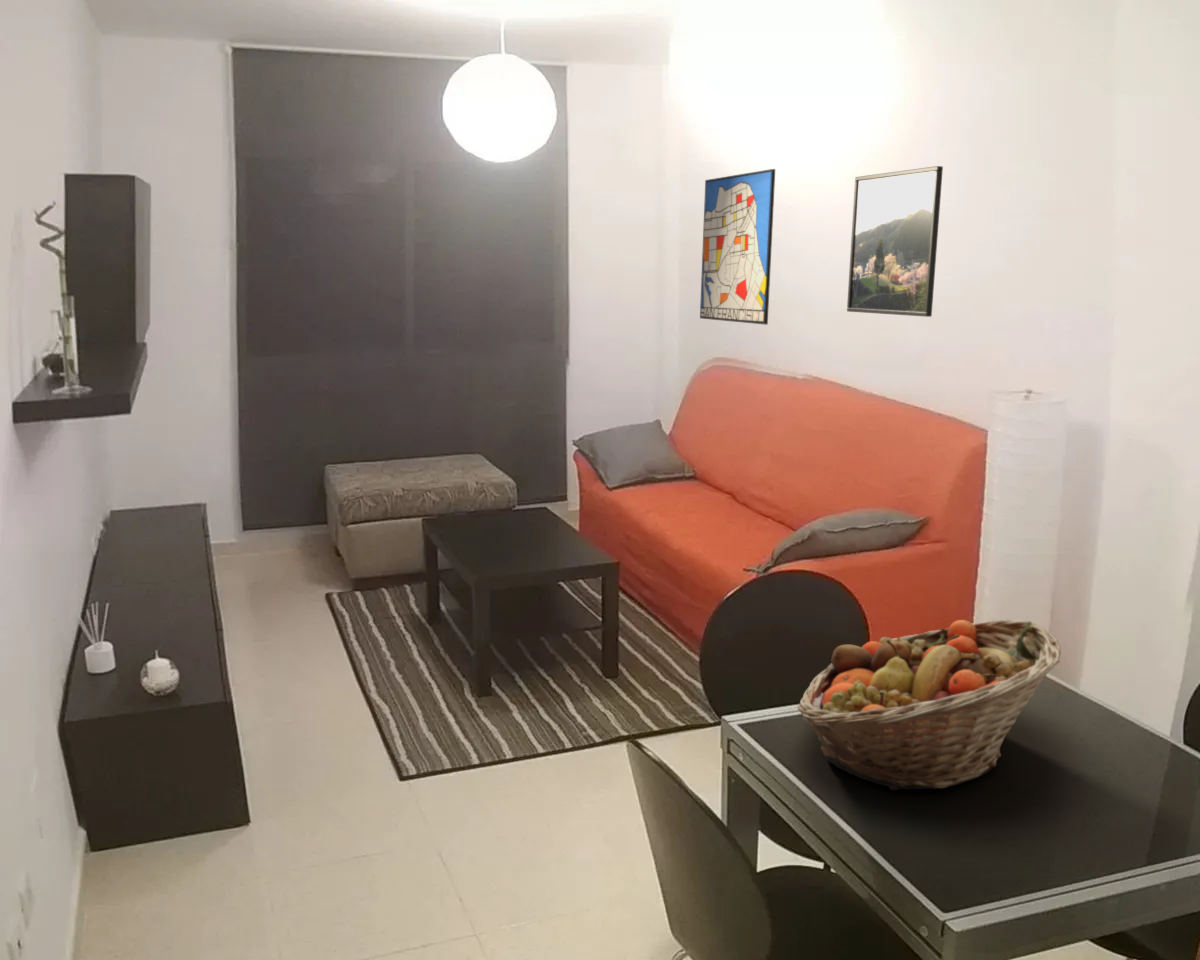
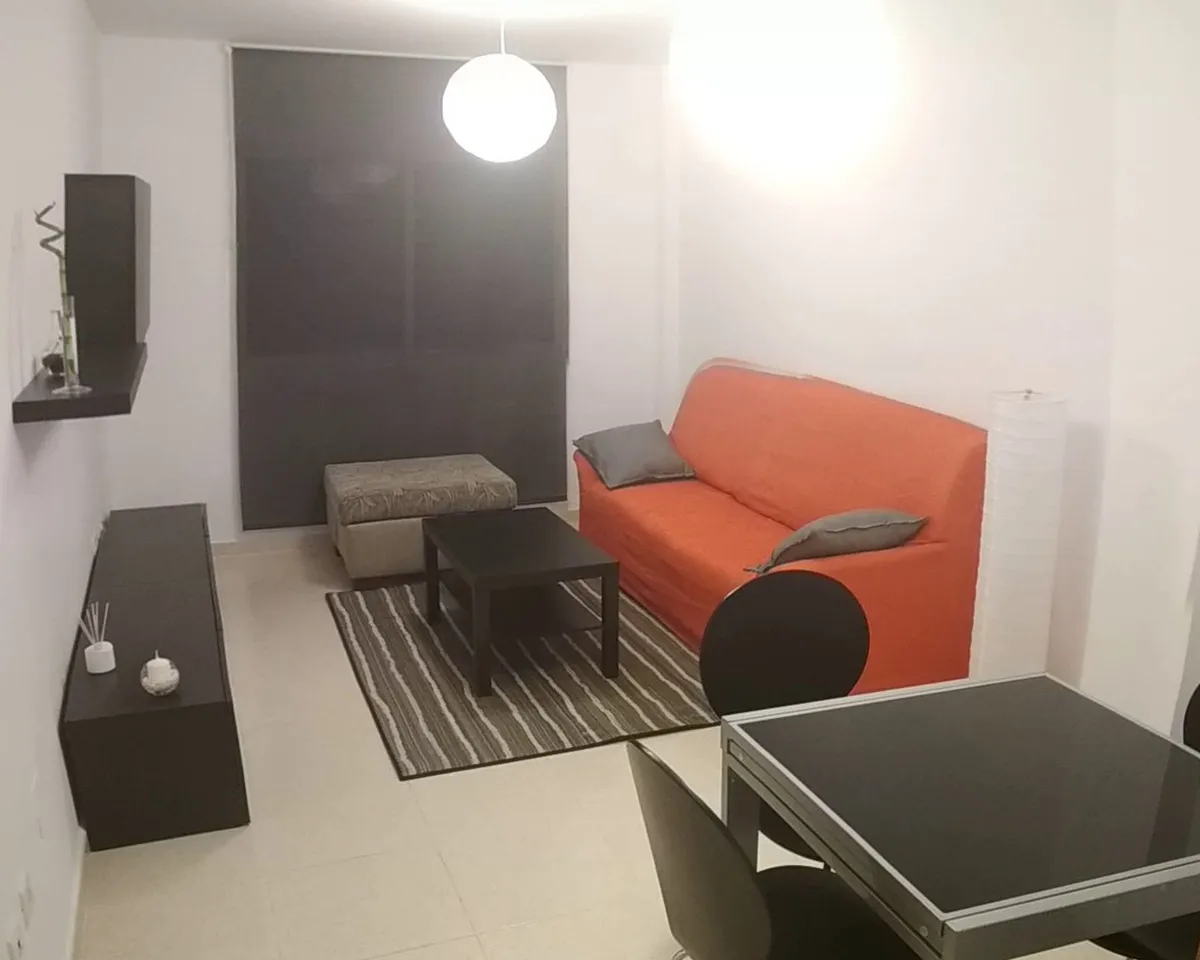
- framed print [846,165,944,318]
- fruit basket [796,619,1062,791]
- wall art [699,168,776,326]
